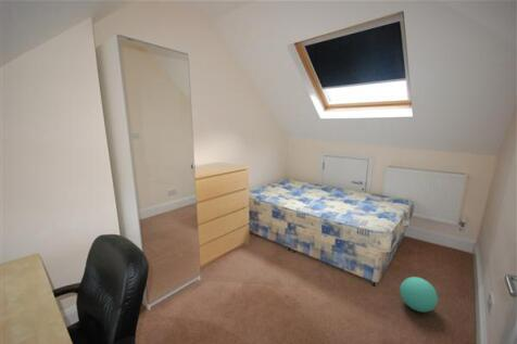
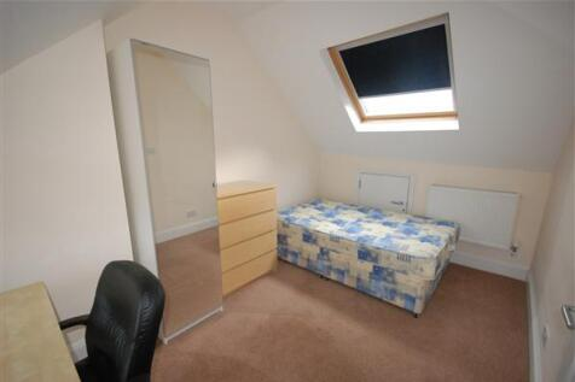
- ball [400,276,439,314]
